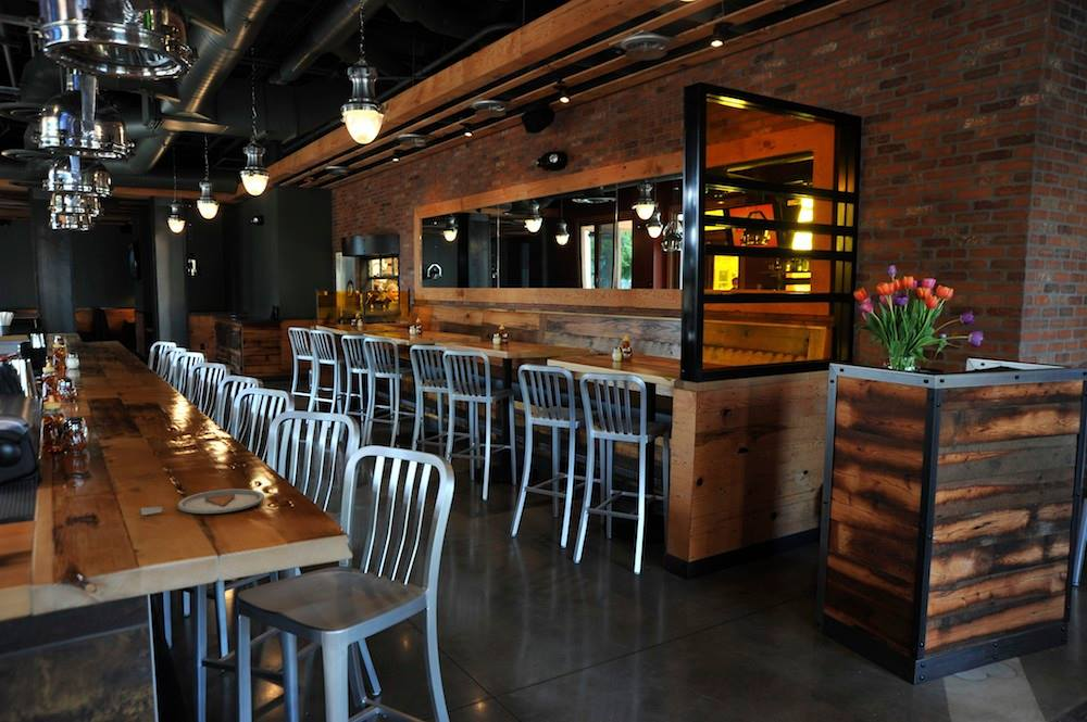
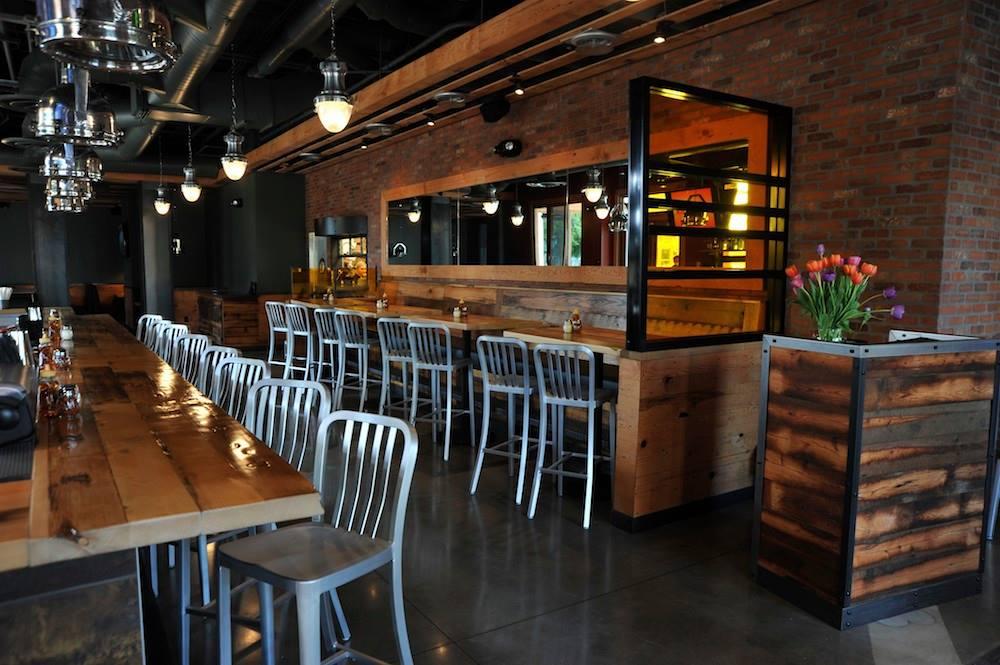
- dinner plate [140,487,265,516]
